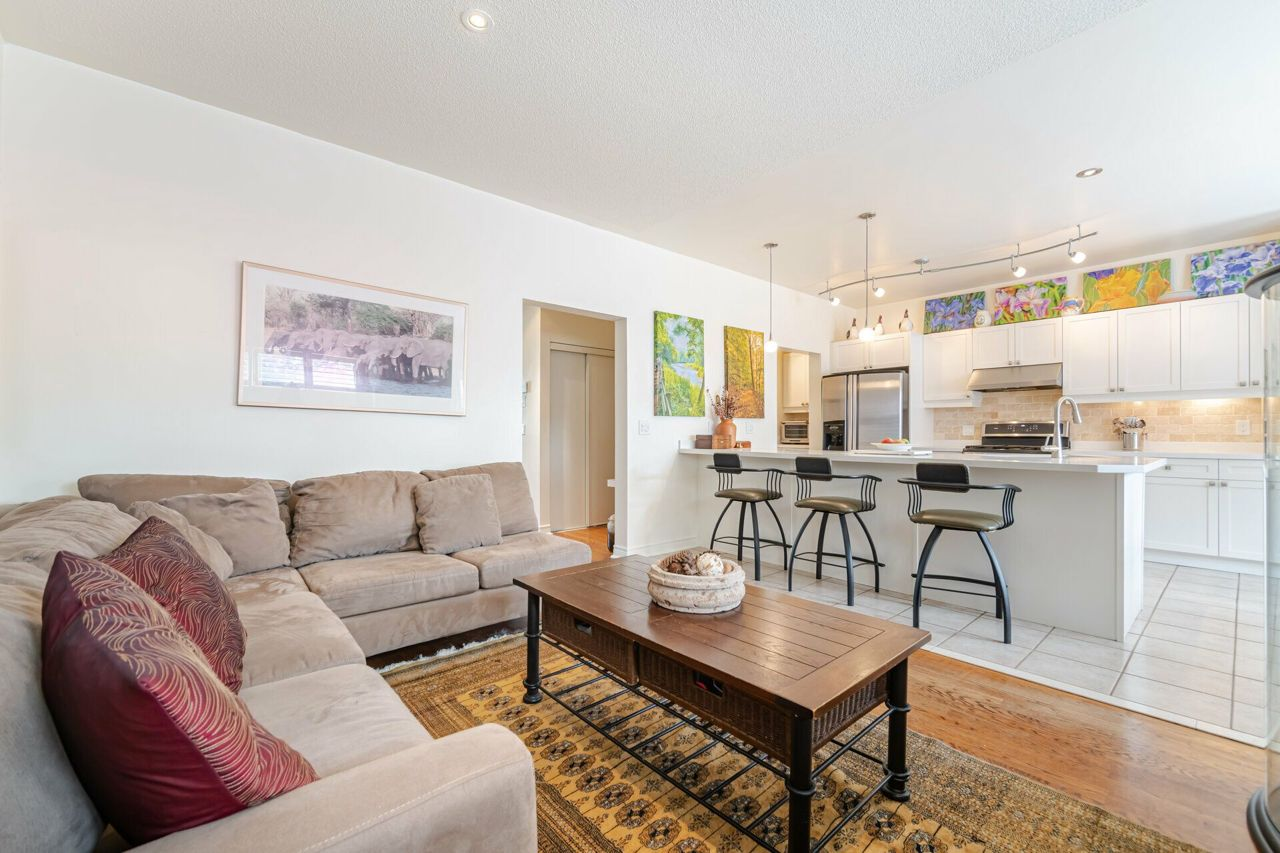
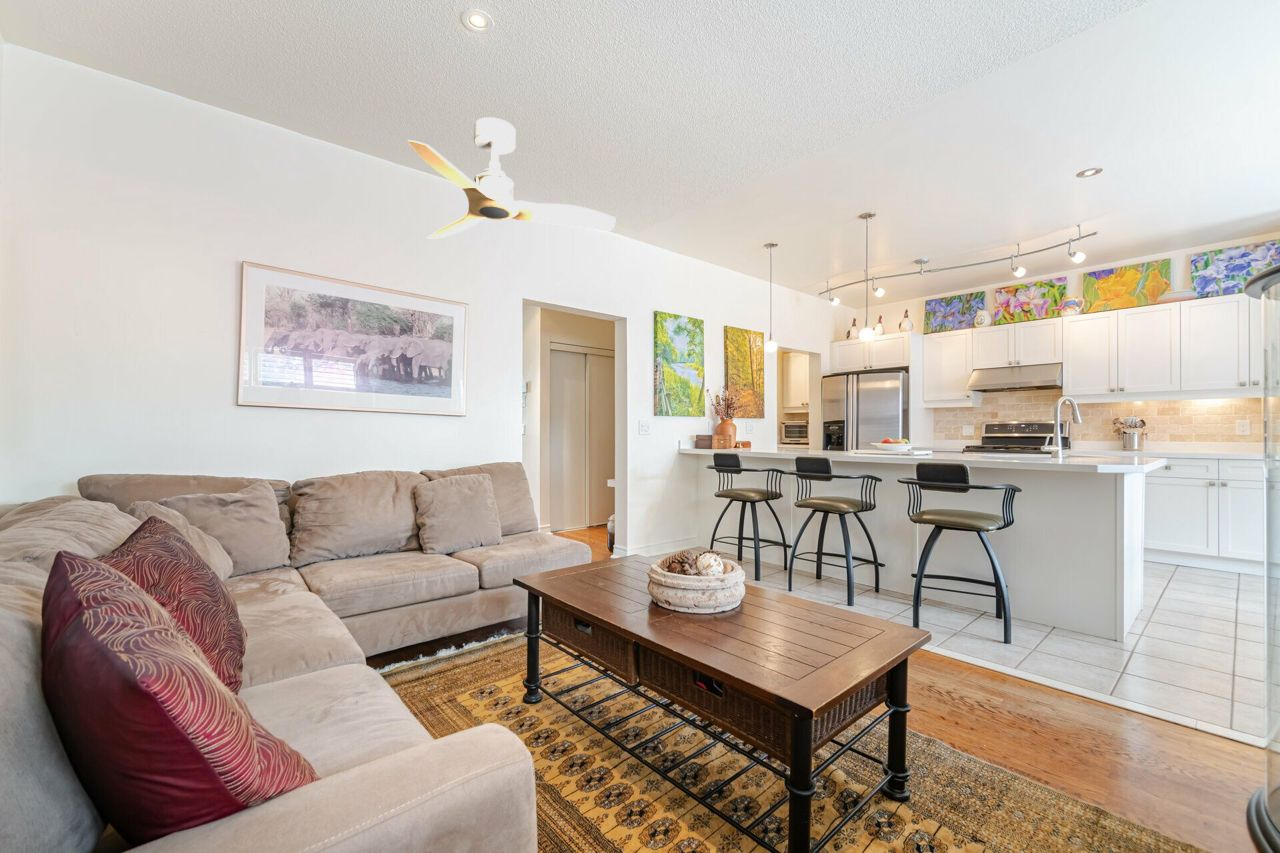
+ ceiling fan [406,116,616,239]
